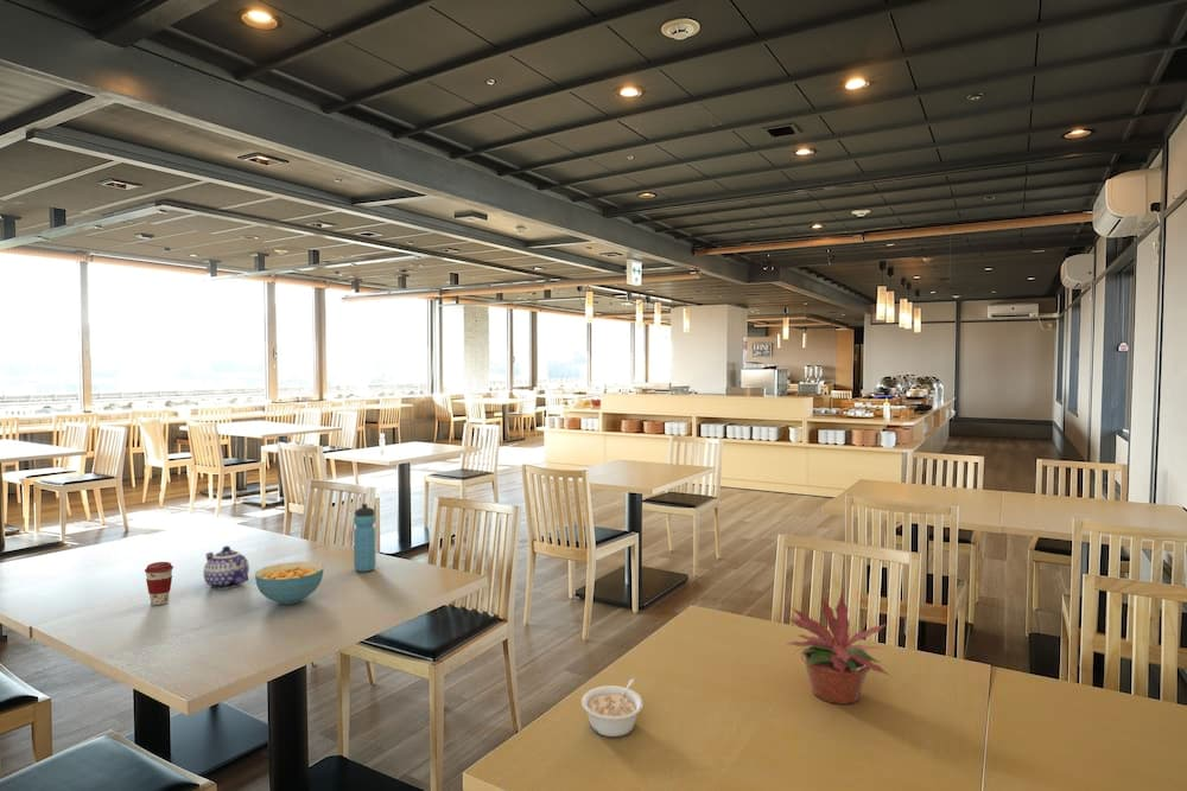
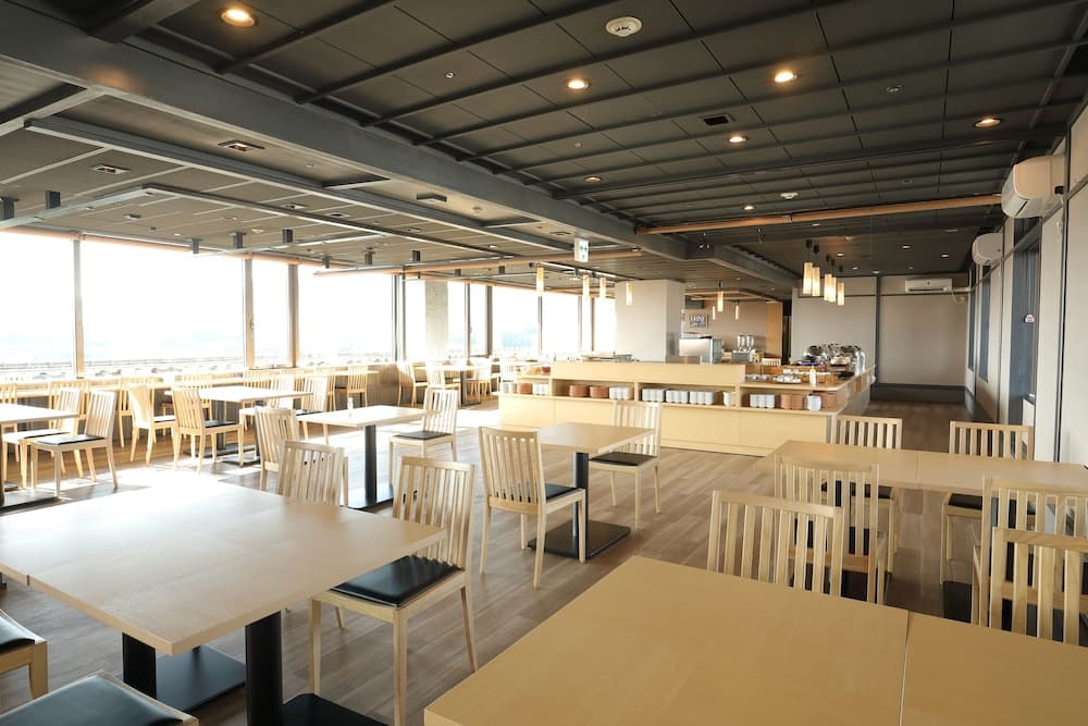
- teapot [203,544,250,591]
- coffee cup [144,561,174,606]
- water bottle [353,503,376,573]
- cereal bowl [254,561,324,605]
- potted plant [785,593,891,706]
- legume [580,677,645,738]
